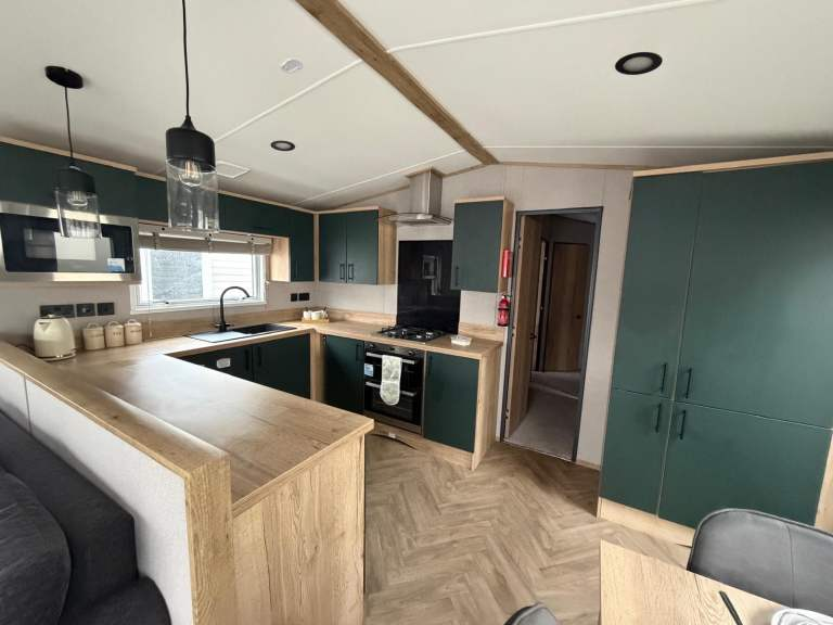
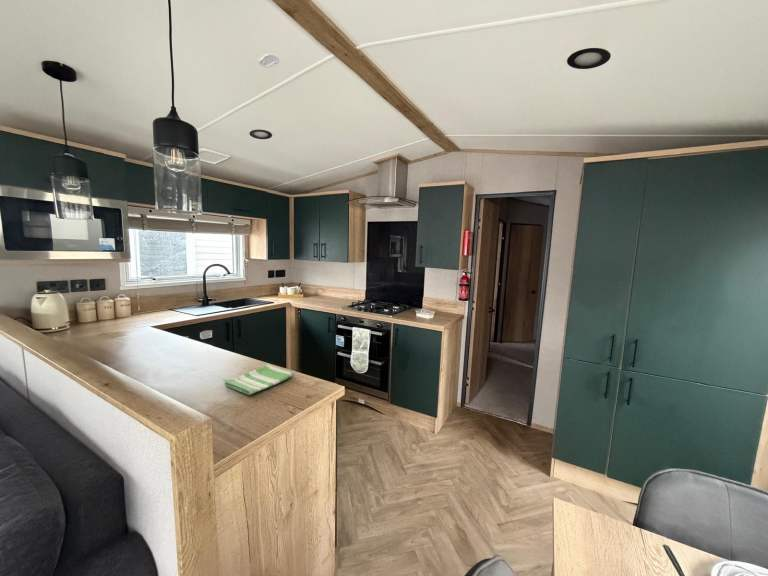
+ dish towel [222,364,295,396]
